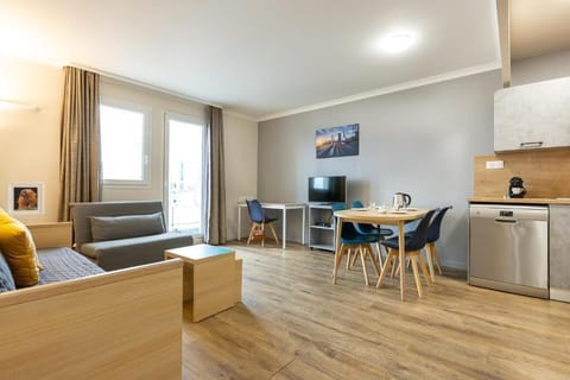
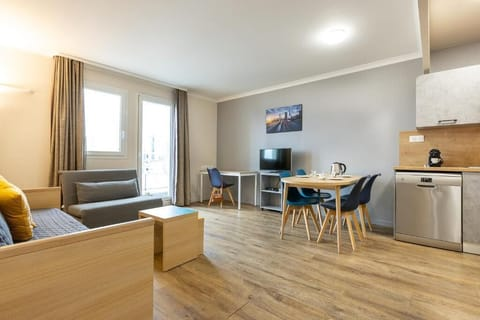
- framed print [5,180,45,217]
